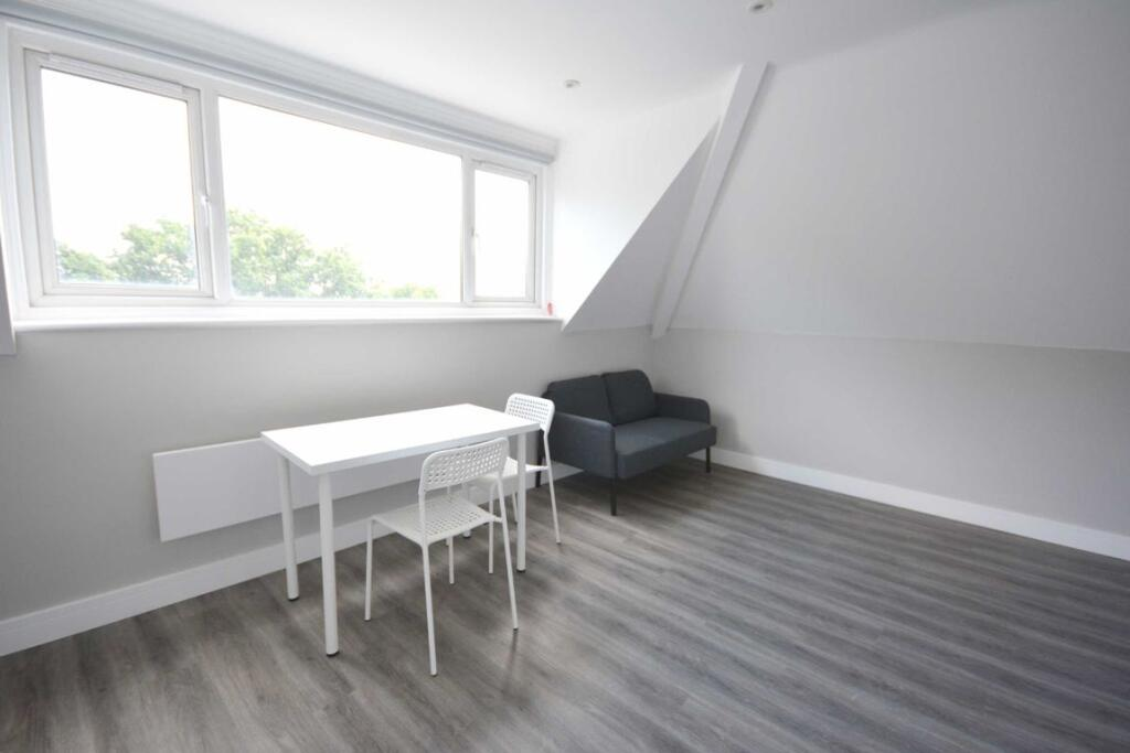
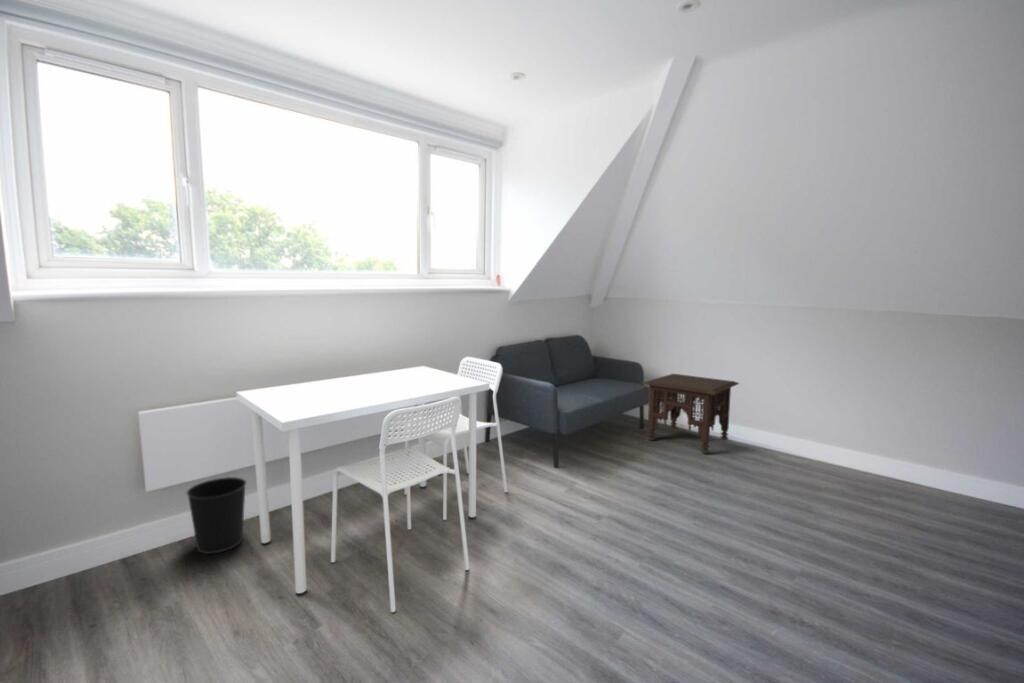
+ wastebasket [185,476,248,555]
+ side table [640,373,740,454]
